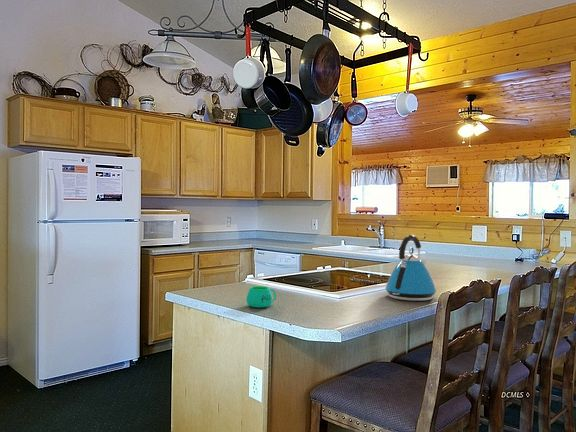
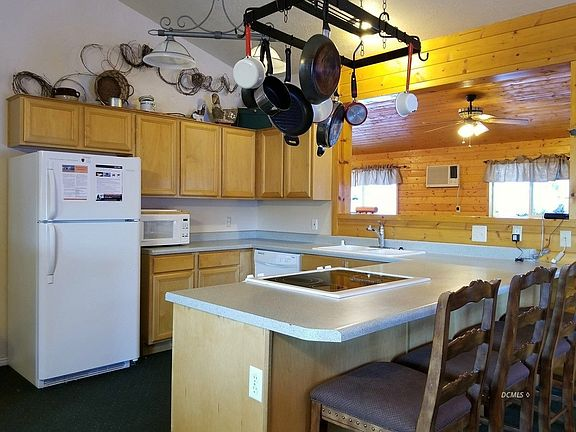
- kettle [384,234,437,302]
- mug [246,285,277,309]
